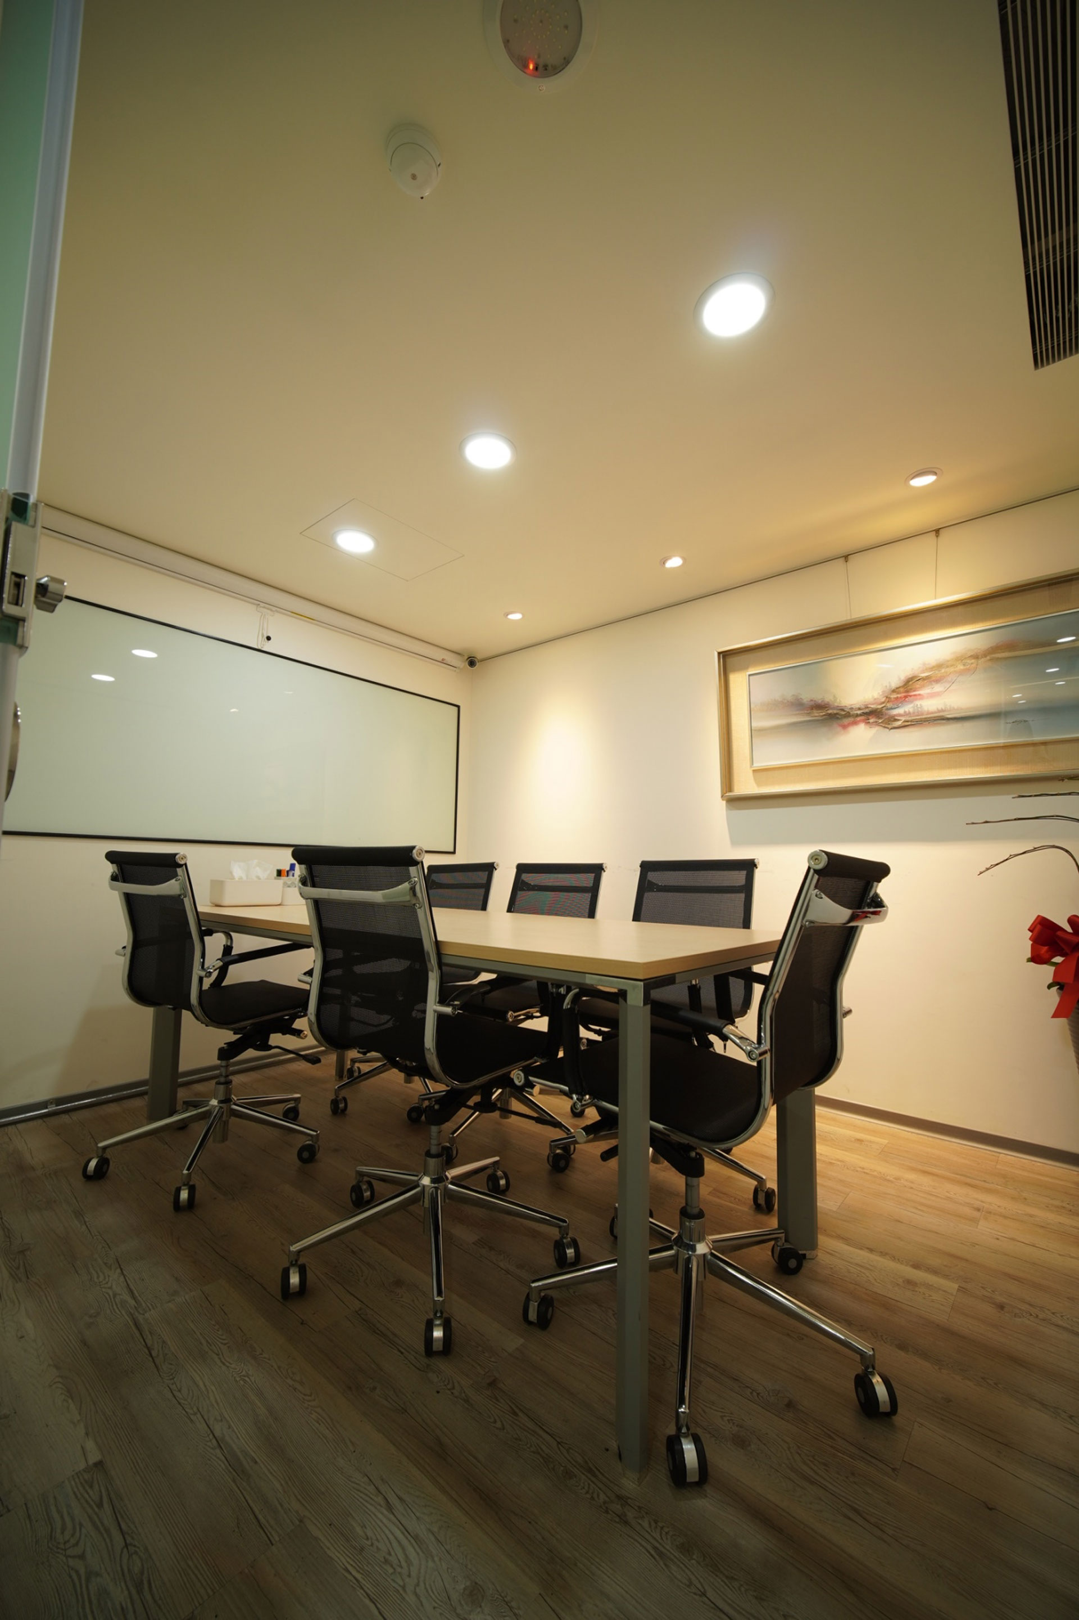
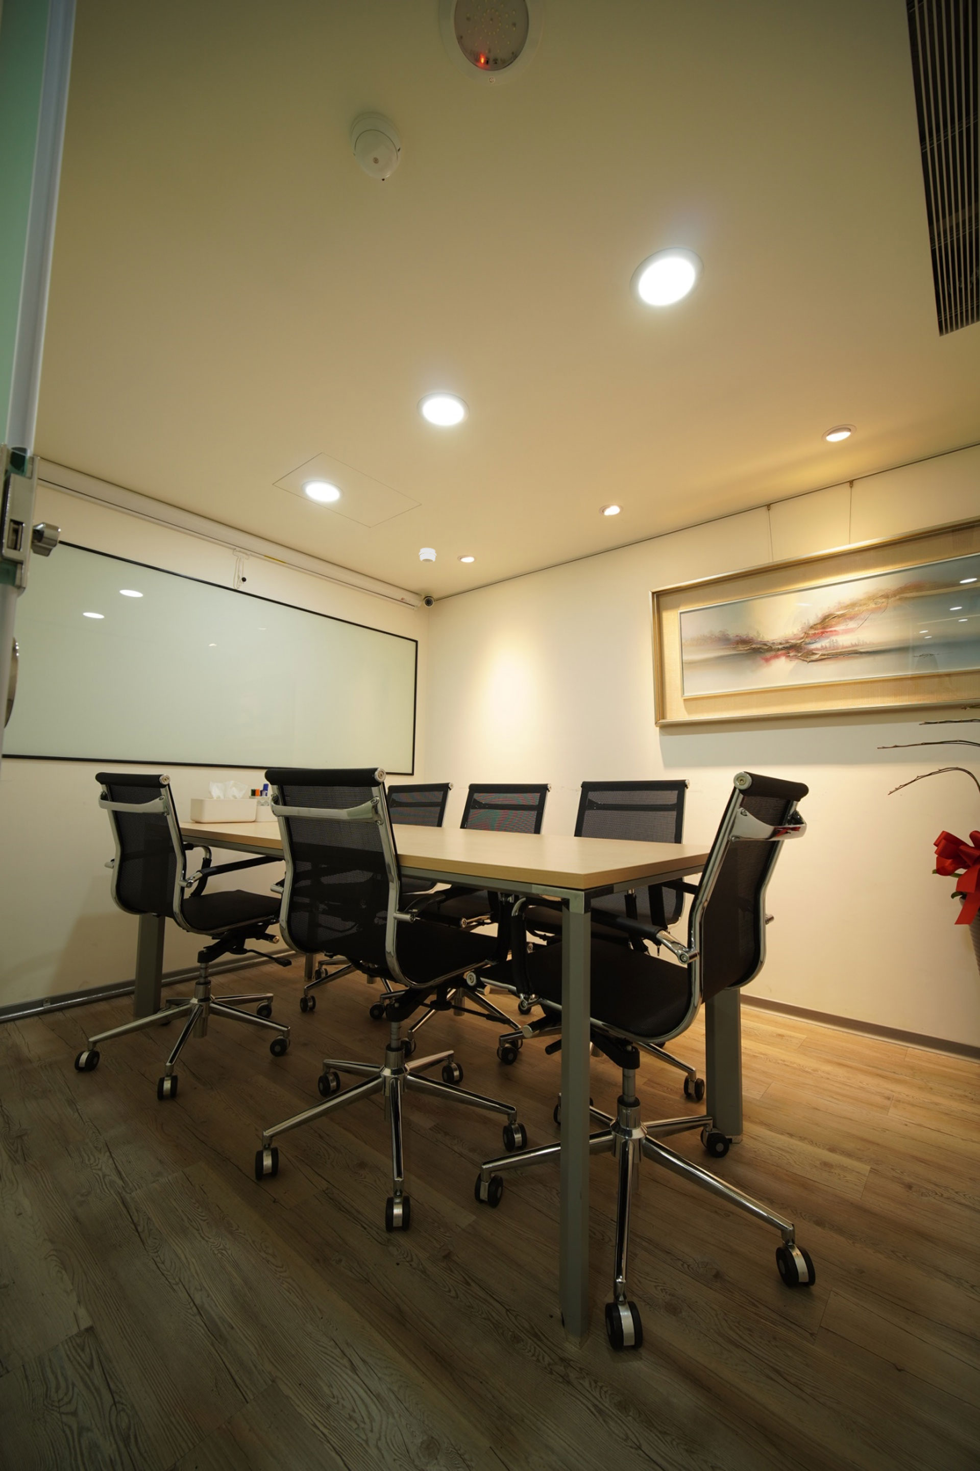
+ smoke detector [419,547,436,563]
